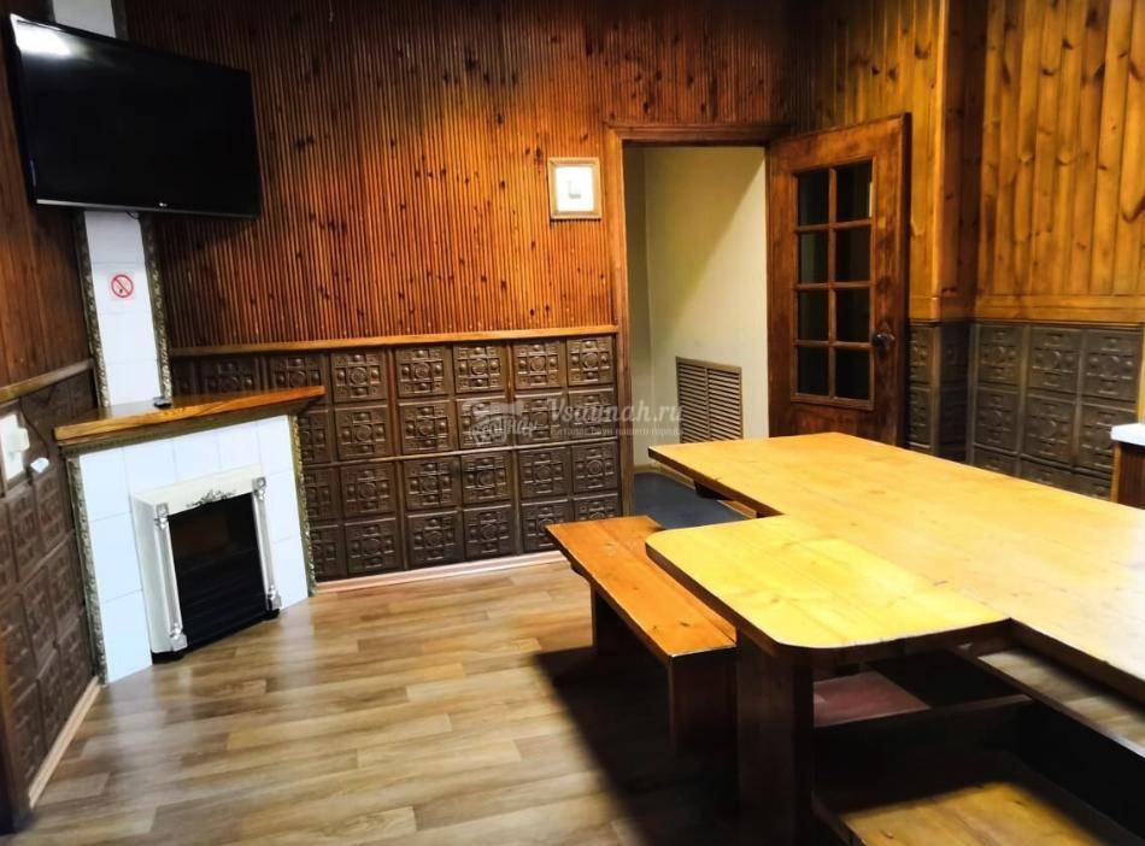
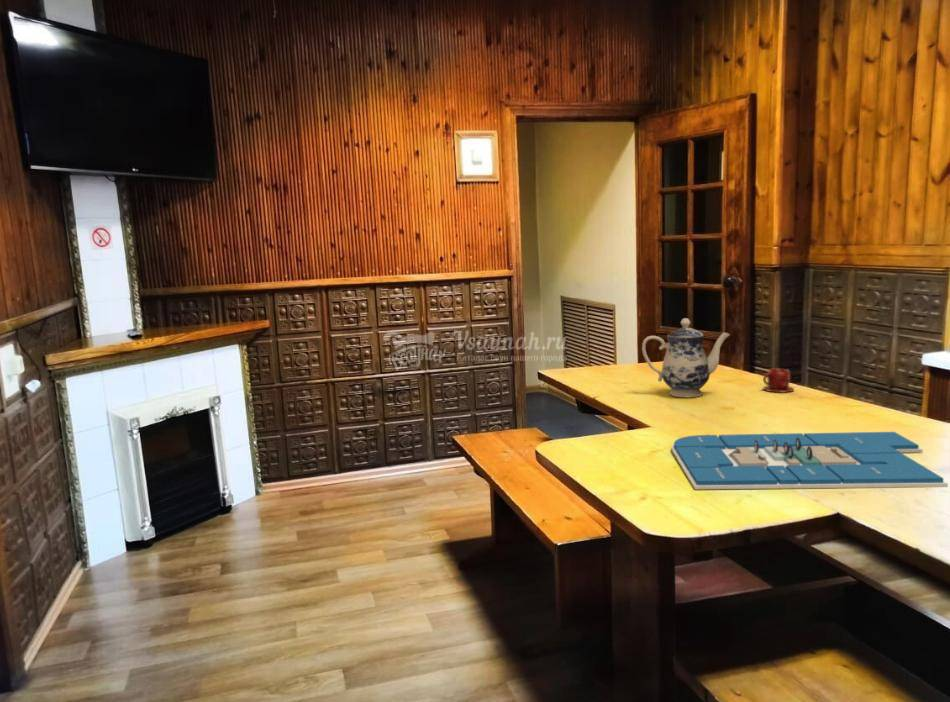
+ teapot [641,317,731,398]
+ teacup [762,367,795,394]
+ board game [671,431,949,490]
